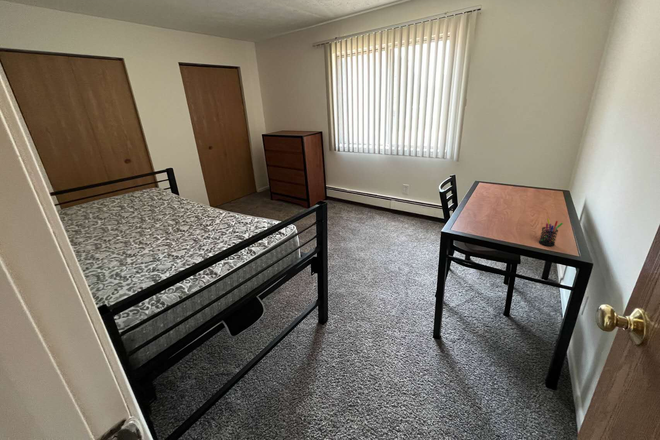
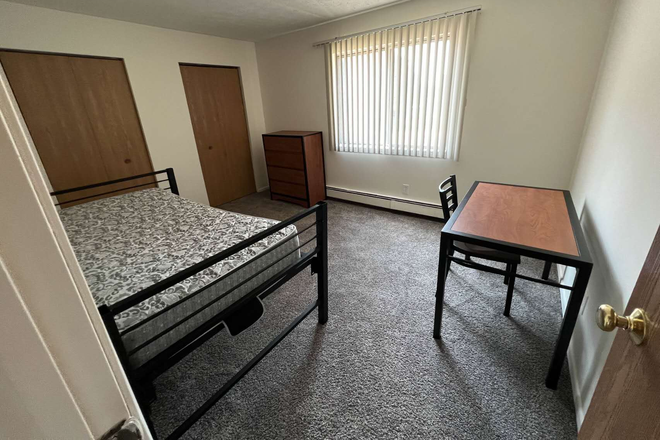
- pen holder [538,217,564,247]
